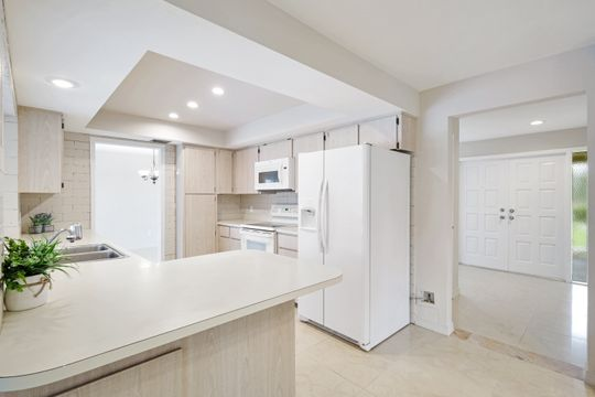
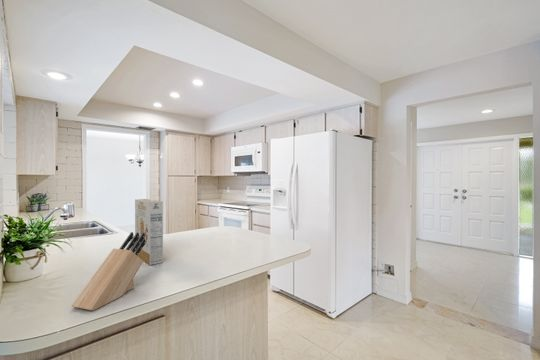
+ cereal box [134,198,164,266]
+ knife block [71,231,146,312]
